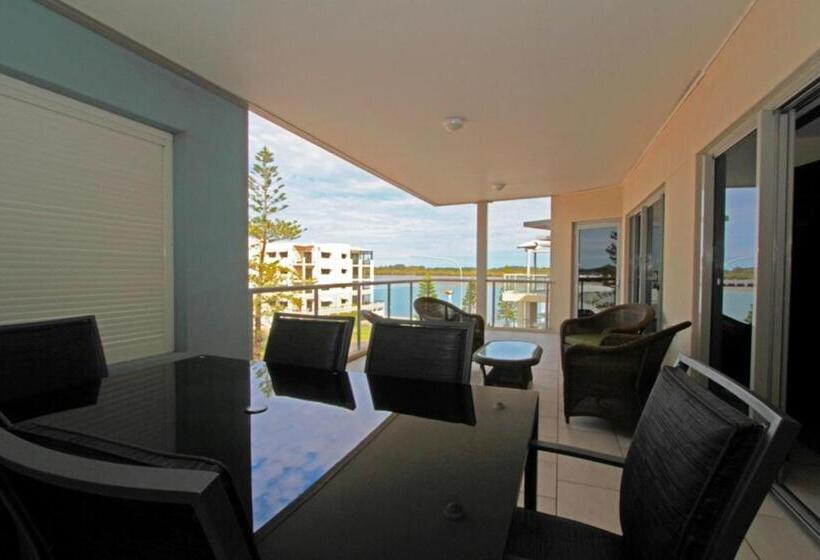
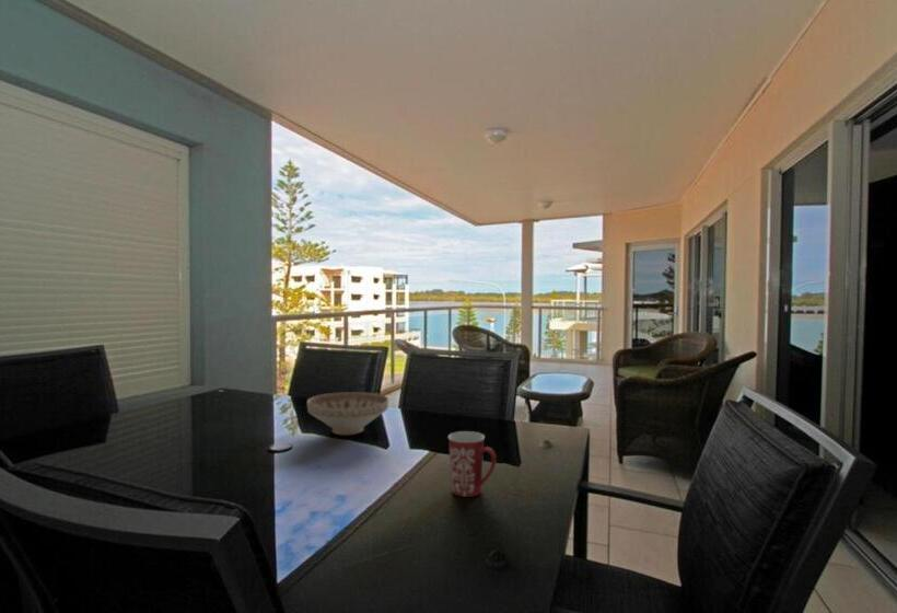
+ decorative bowl [305,391,389,437]
+ mug [447,430,498,498]
